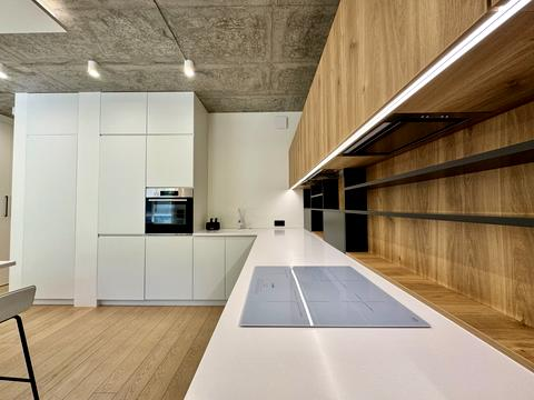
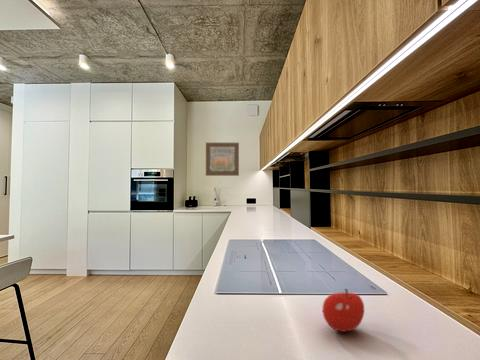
+ wall art [205,142,240,177]
+ fruit [322,288,365,333]
